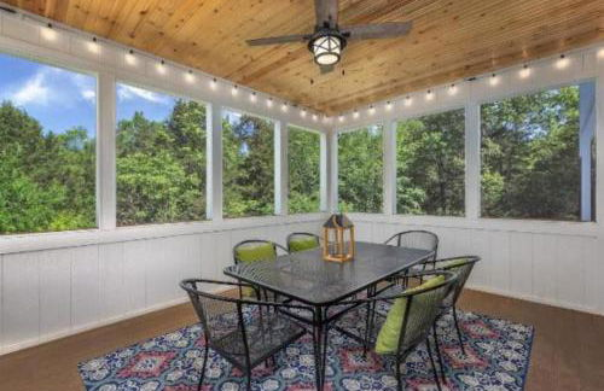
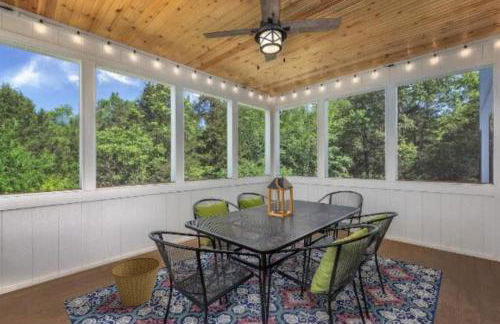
+ basket [109,257,161,307]
